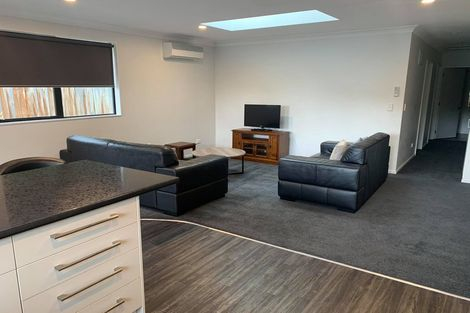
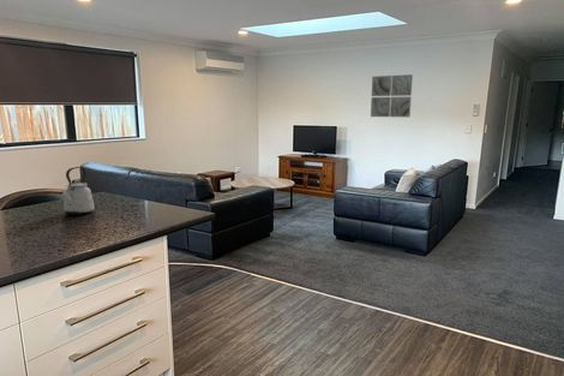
+ kettle [60,166,95,216]
+ wall art [370,73,414,118]
